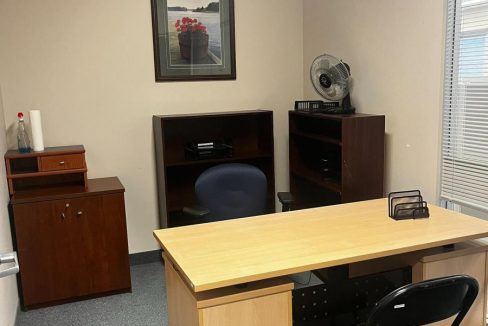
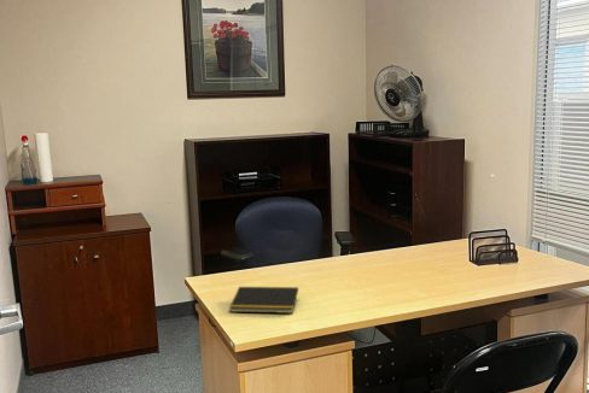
+ notepad [228,286,299,315]
